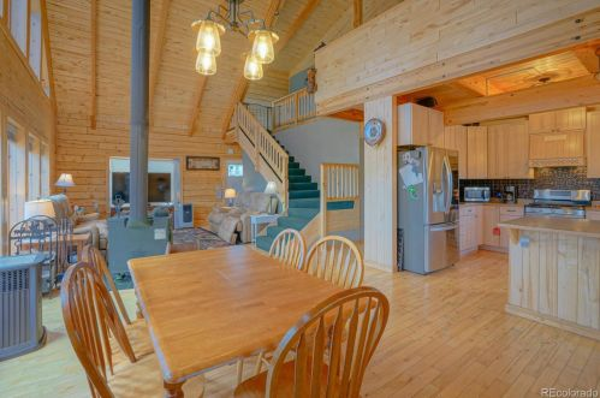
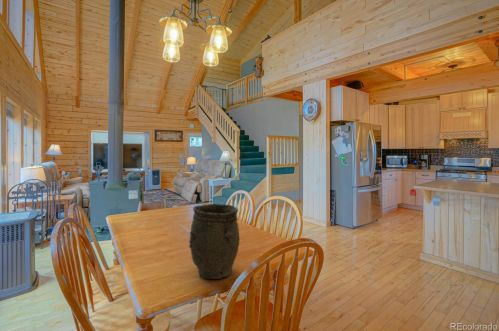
+ vase [188,203,241,280]
